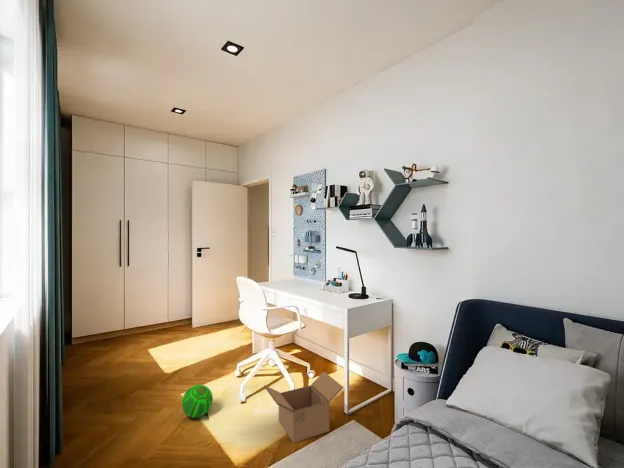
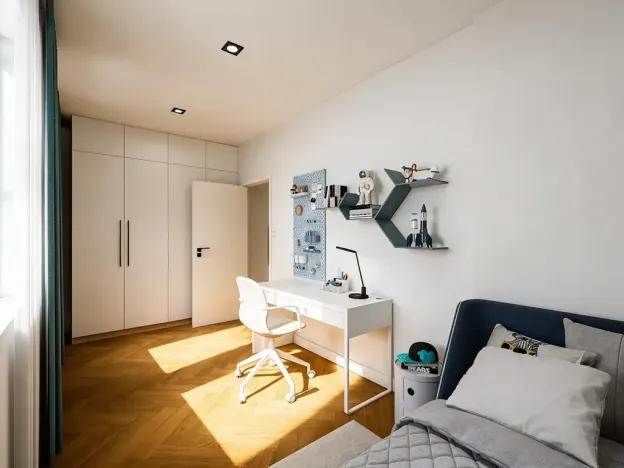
- ball [181,384,214,419]
- box [263,371,344,444]
